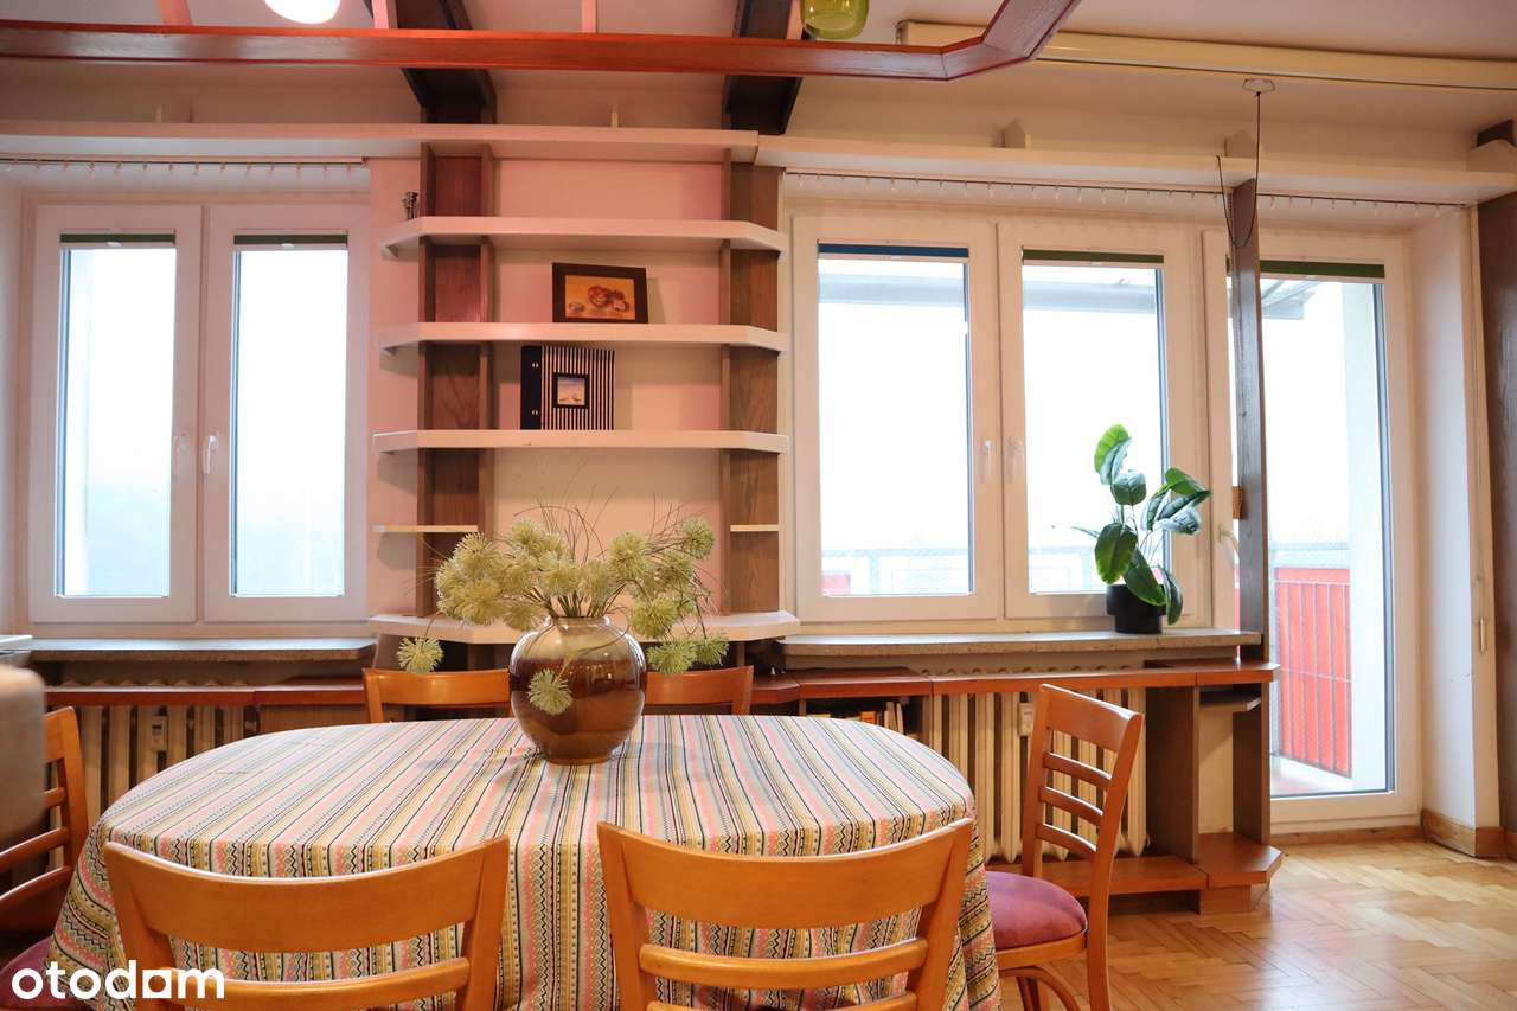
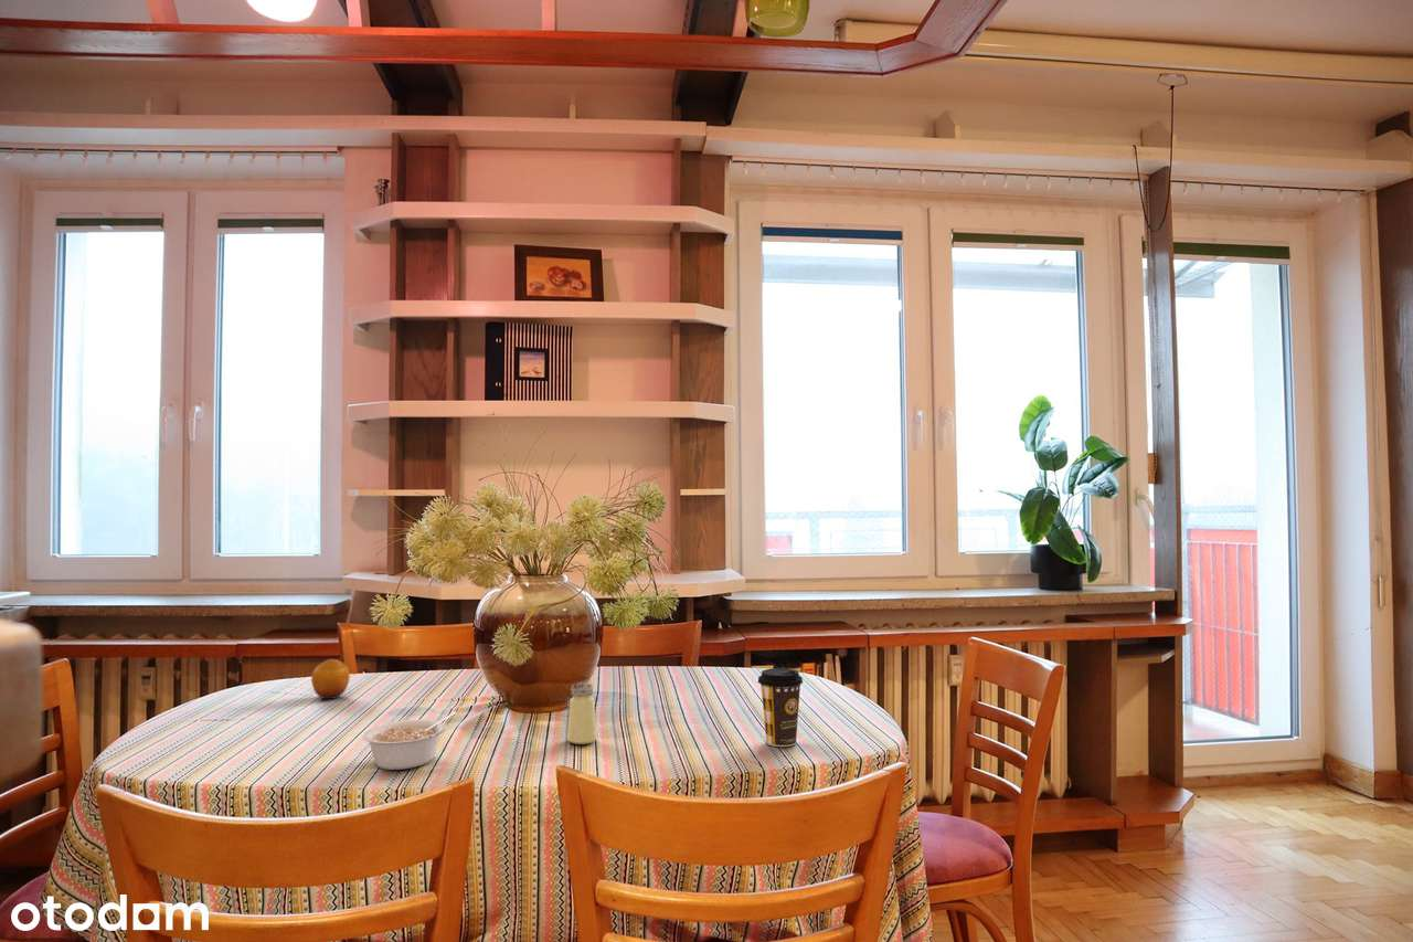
+ coffee cup [757,667,804,748]
+ saltshaker [566,681,598,745]
+ fruit [310,658,351,700]
+ legume [361,711,458,771]
